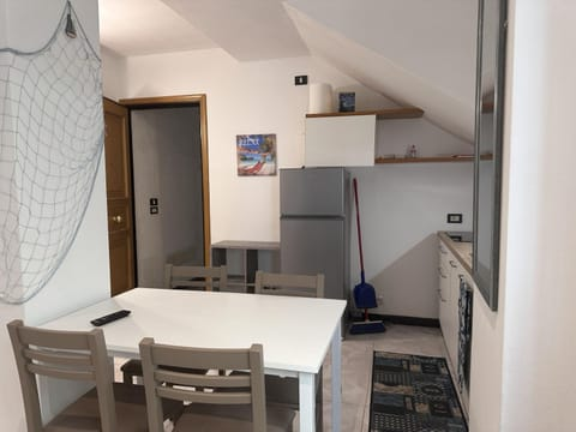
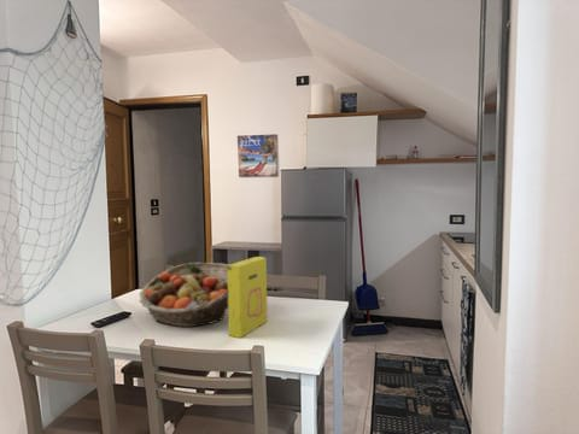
+ fruit basket [138,262,229,328]
+ cereal box [227,256,269,339]
